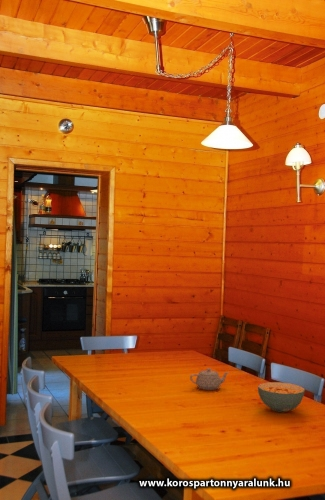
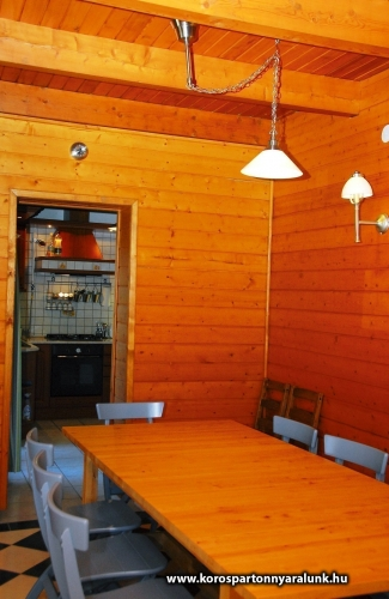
- cereal bowl [257,381,306,413]
- teapot [189,367,230,391]
